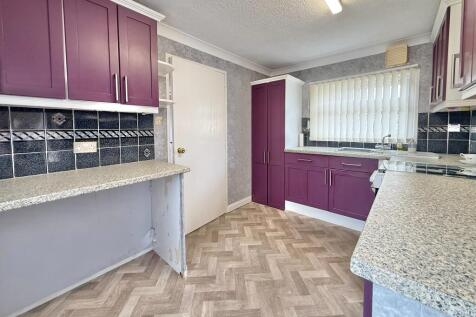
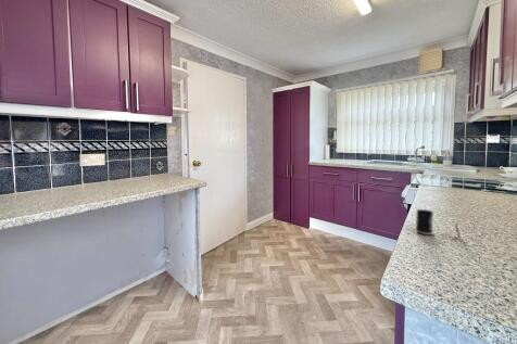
+ mug [415,208,465,241]
